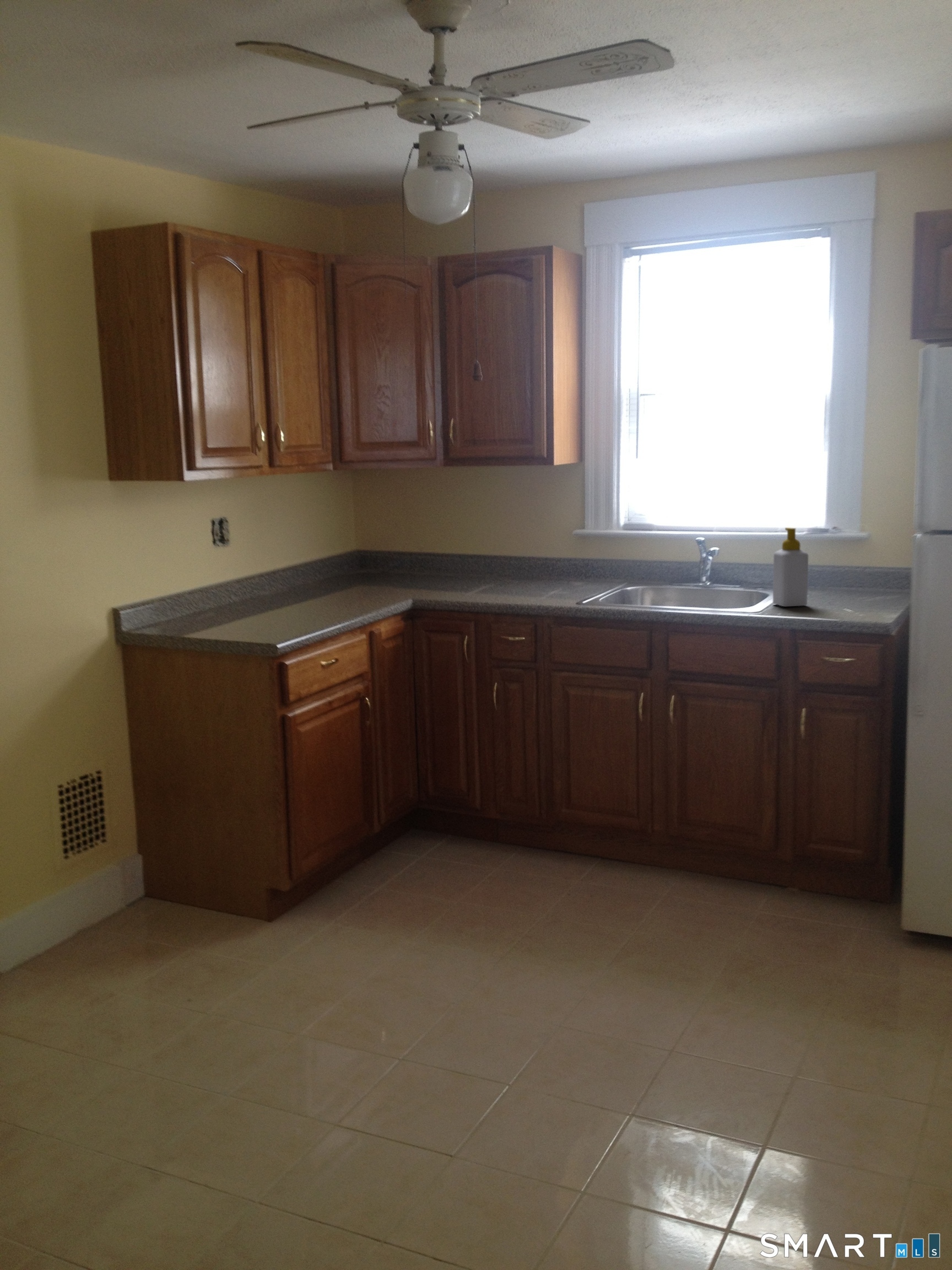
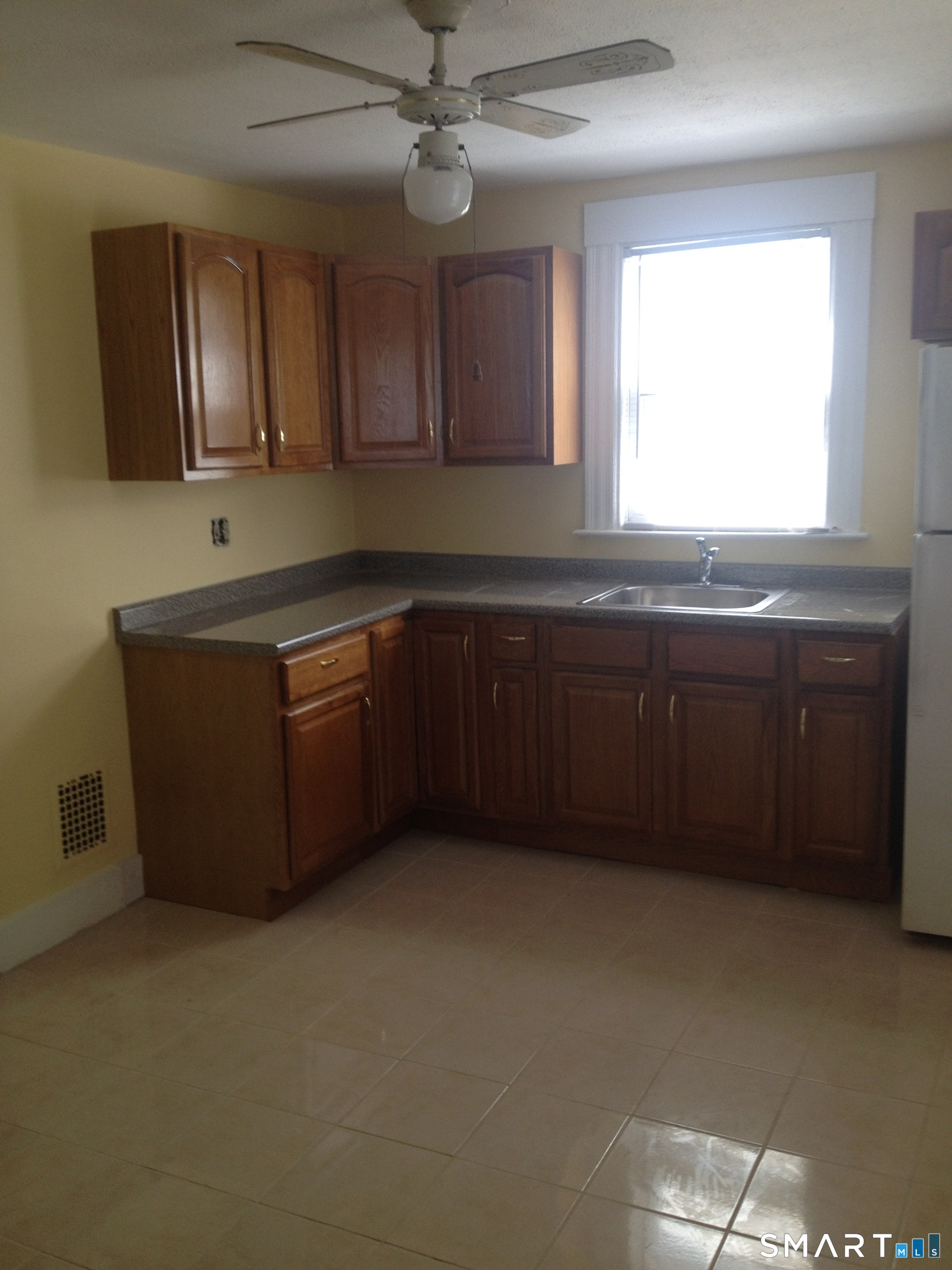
- soap bottle [772,527,809,607]
